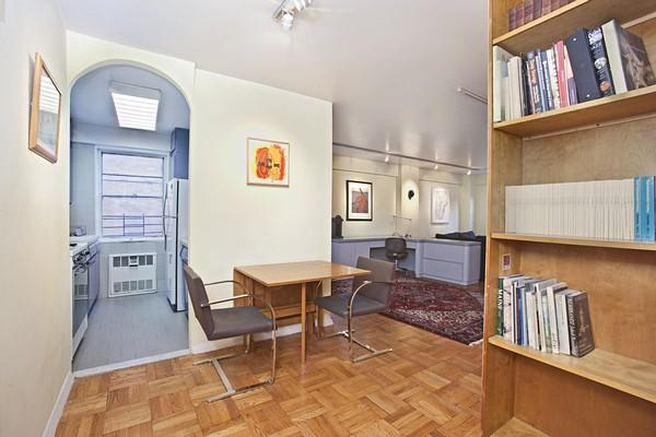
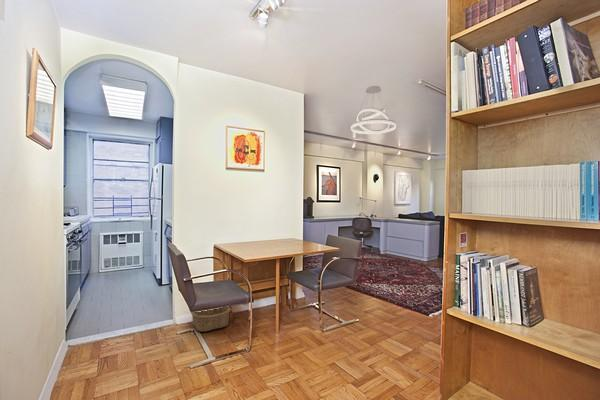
+ basket [190,306,232,333]
+ pendant light [350,85,397,135]
